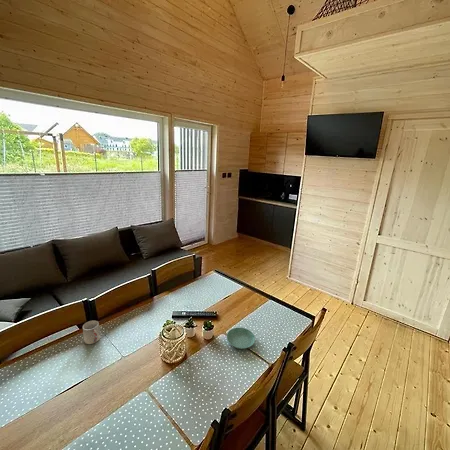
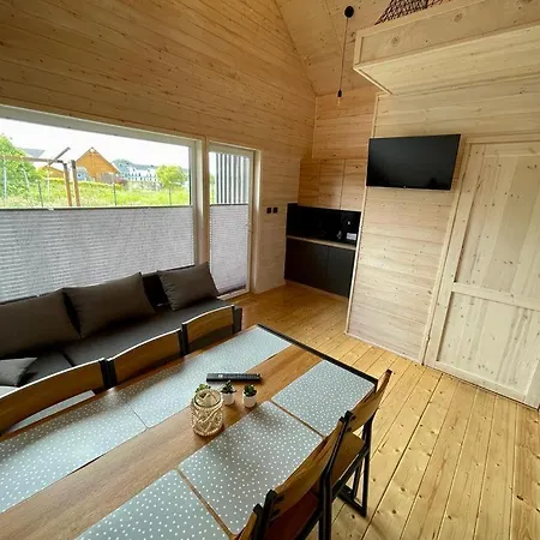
- cup [82,320,101,345]
- saucer [226,327,256,350]
